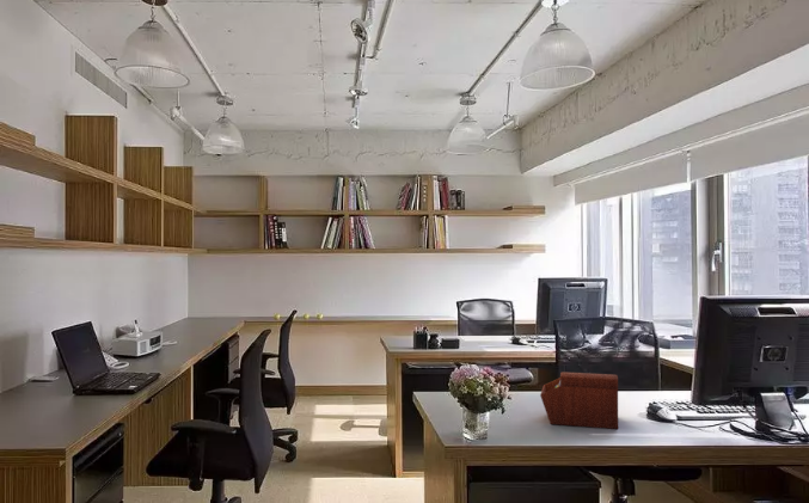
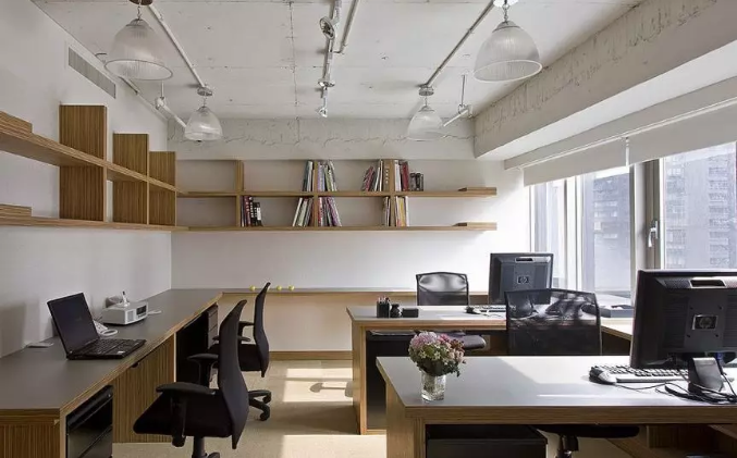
- sewing box [539,370,619,430]
